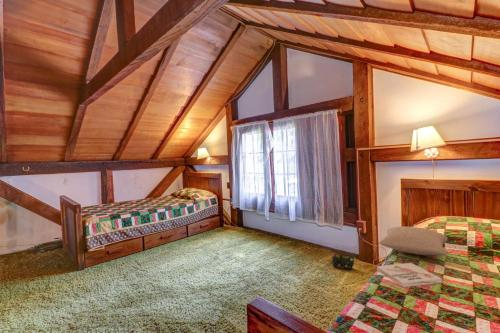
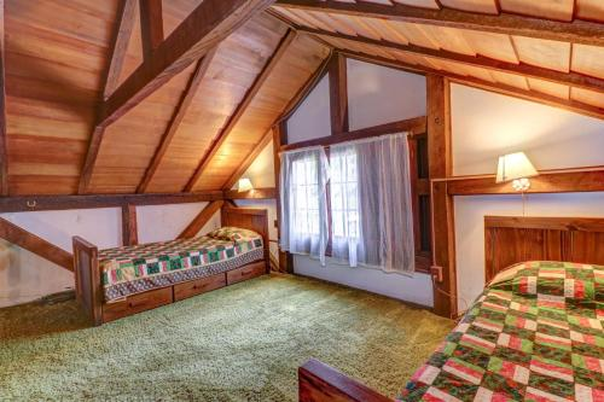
- book [376,262,443,288]
- pillow [378,225,449,256]
- toy train [330,253,355,271]
